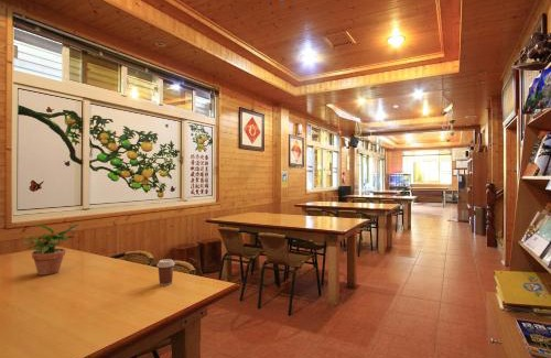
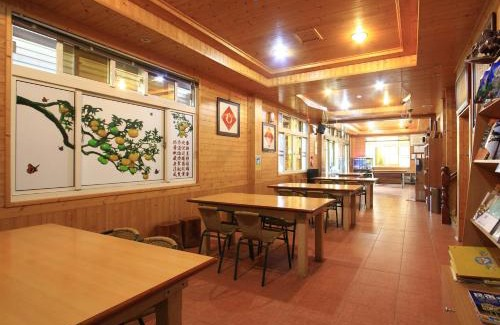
- coffee cup [156,258,176,286]
- potted plant [21,223,83,276]
